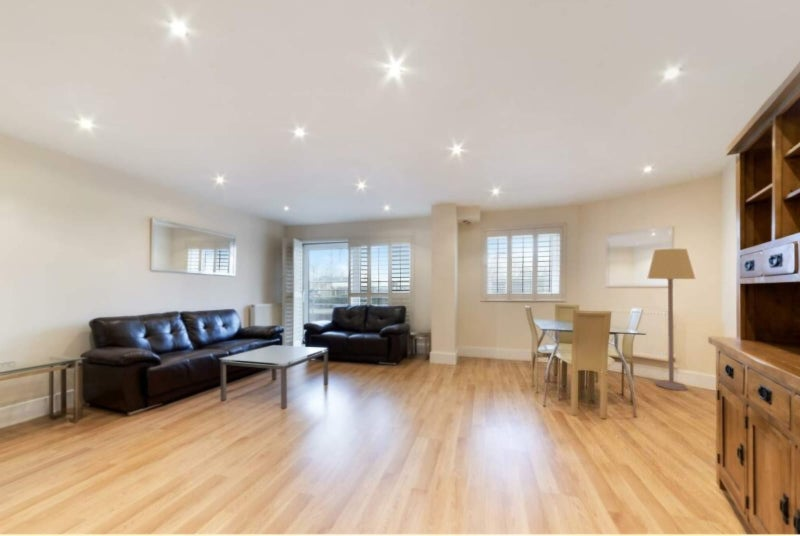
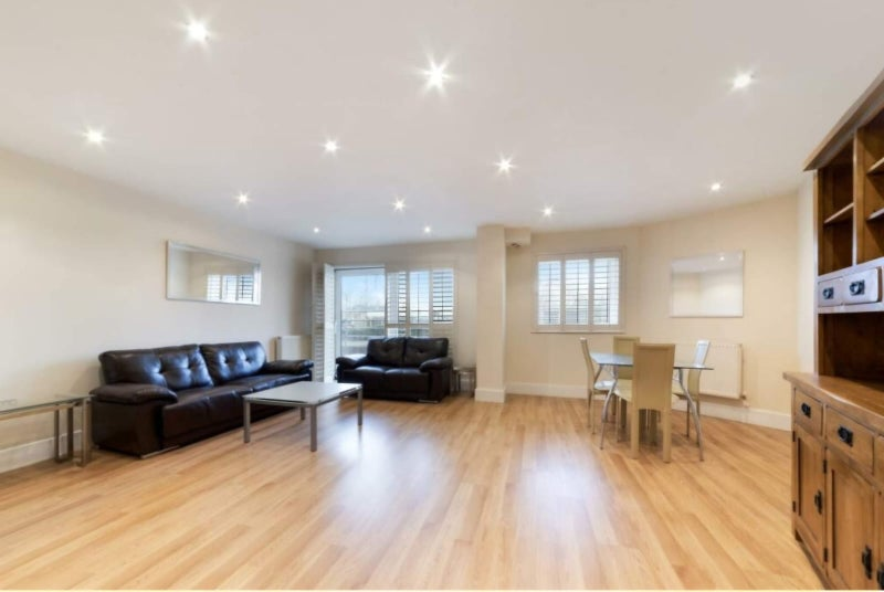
- lamp [647,248,696,392]
